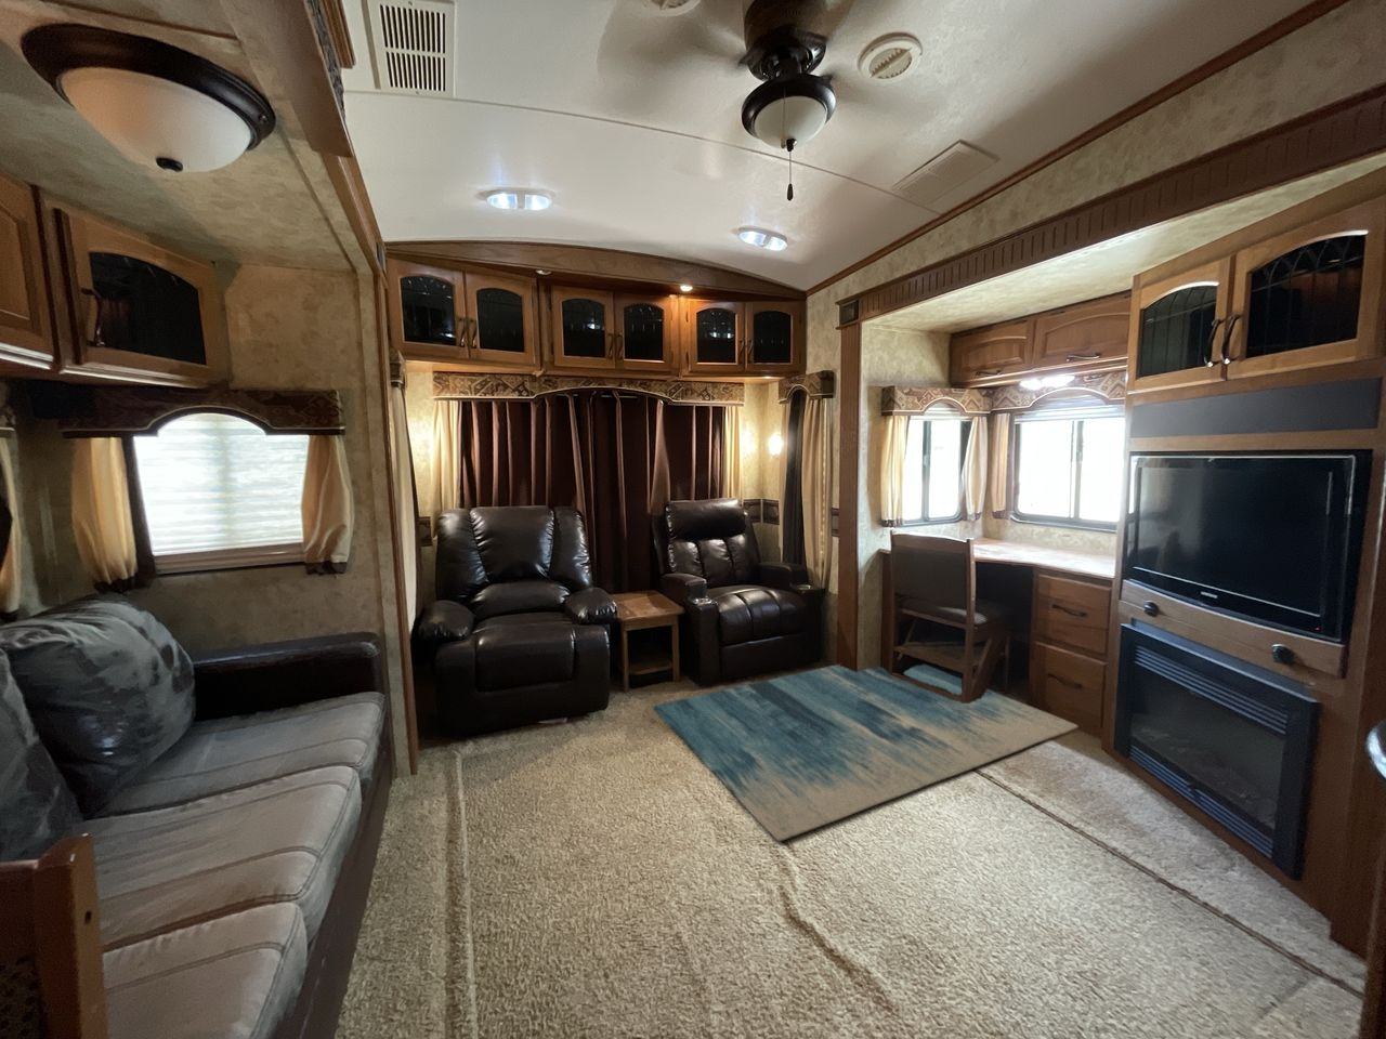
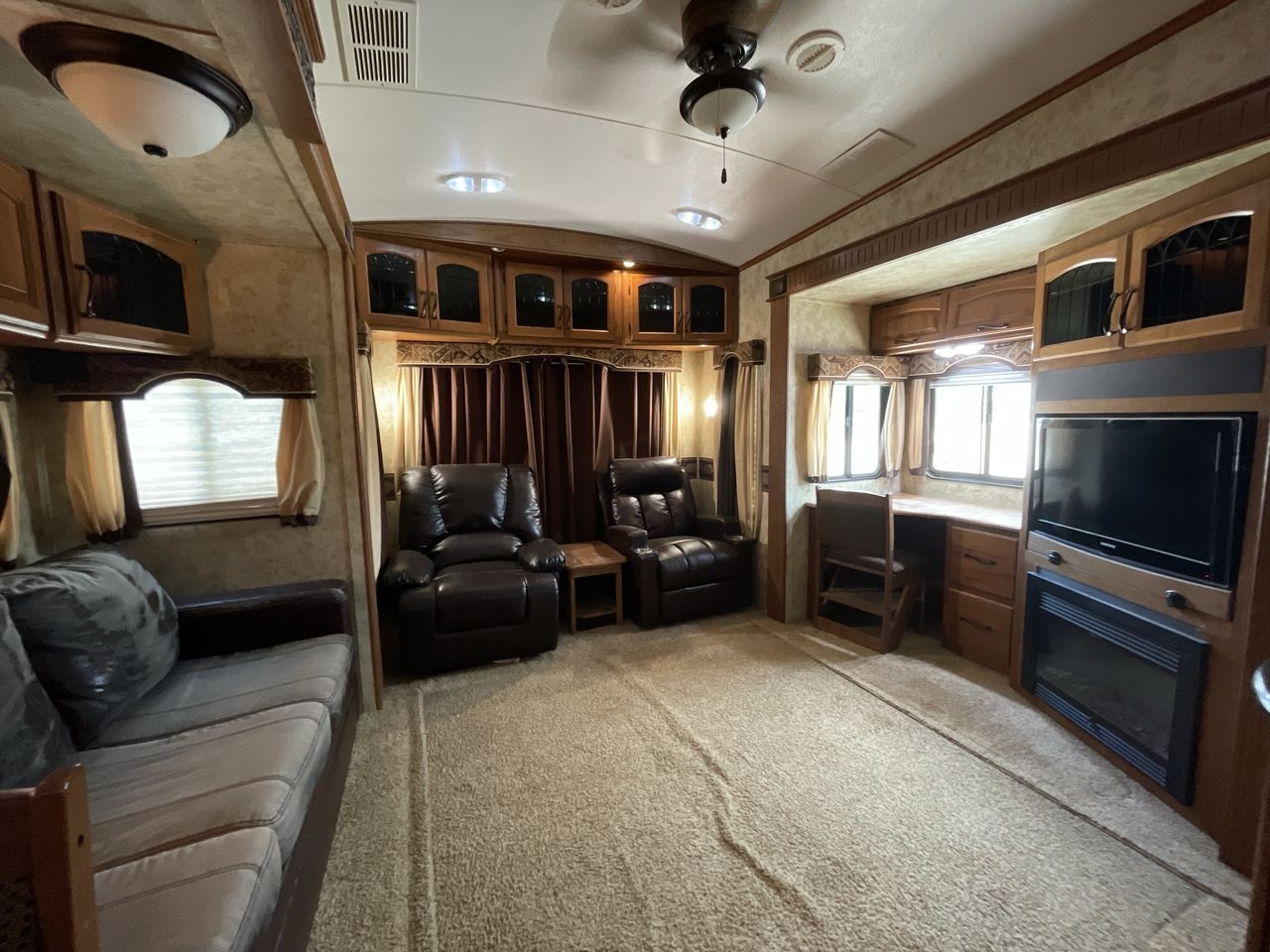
- rug [652,664,1079,843]
